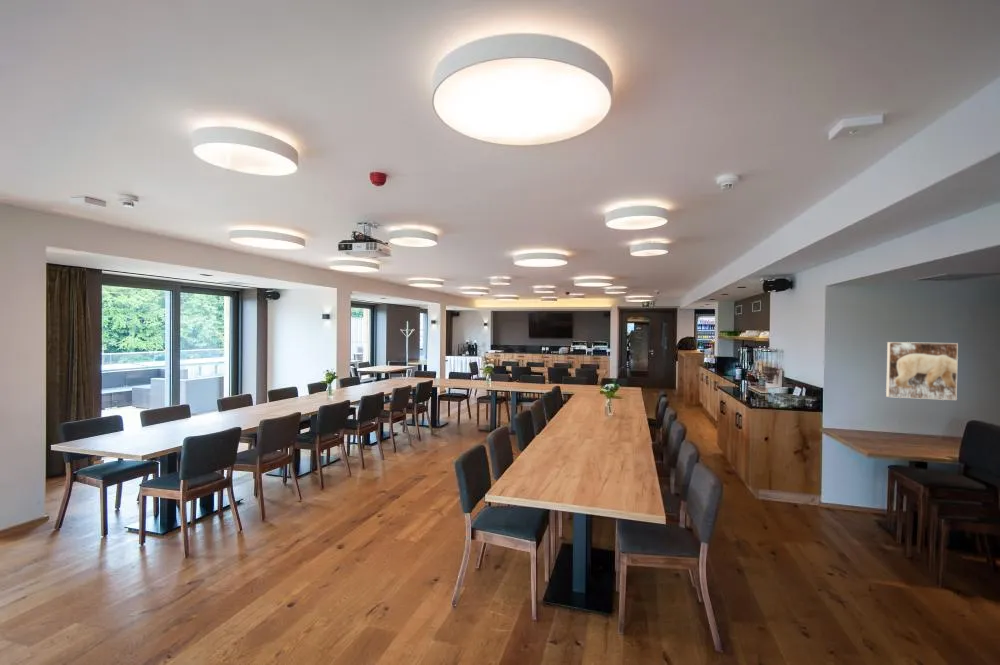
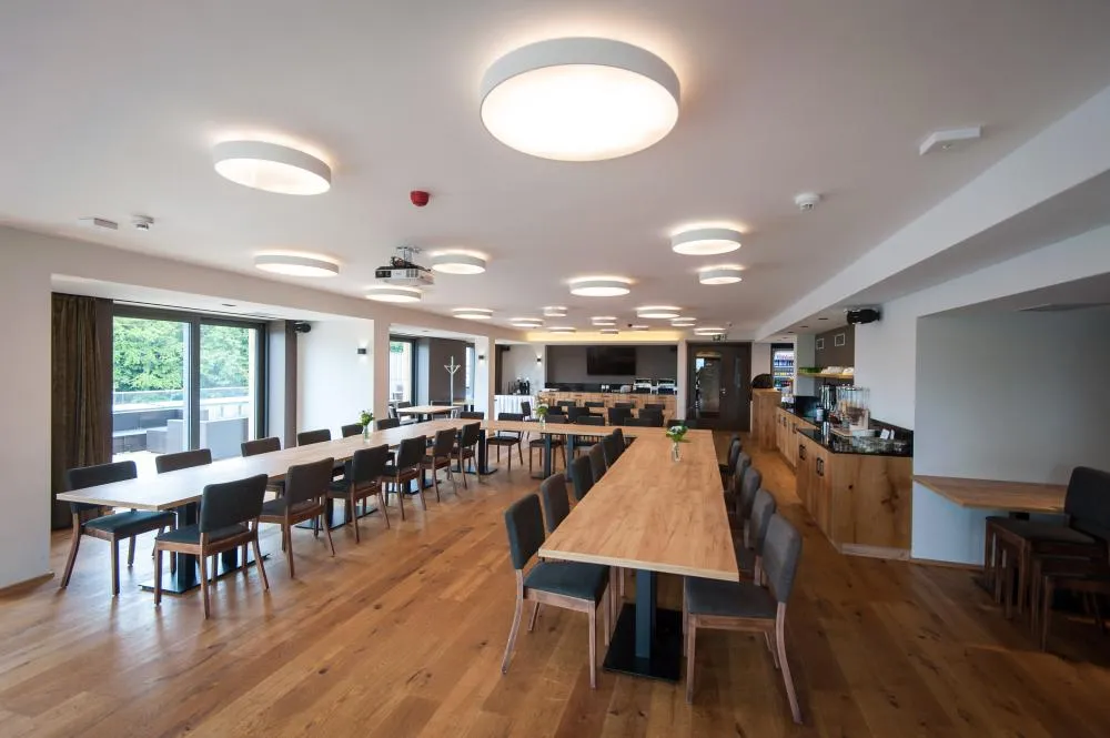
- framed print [885,341,959,401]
